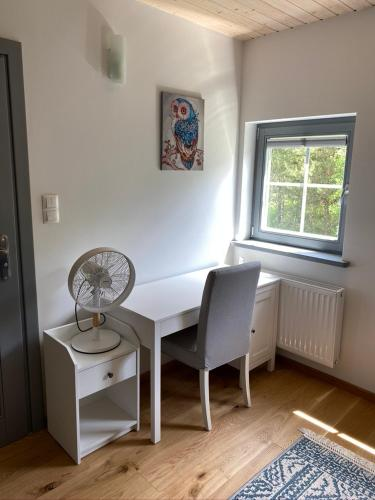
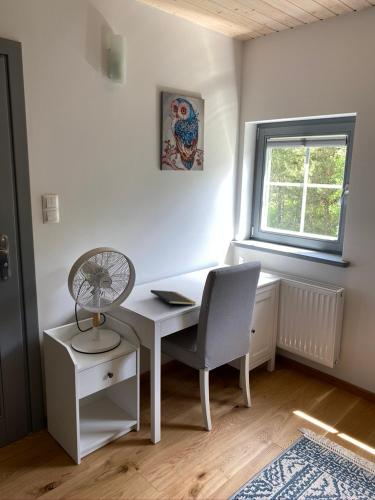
+ notepad [149,289,196,310]
